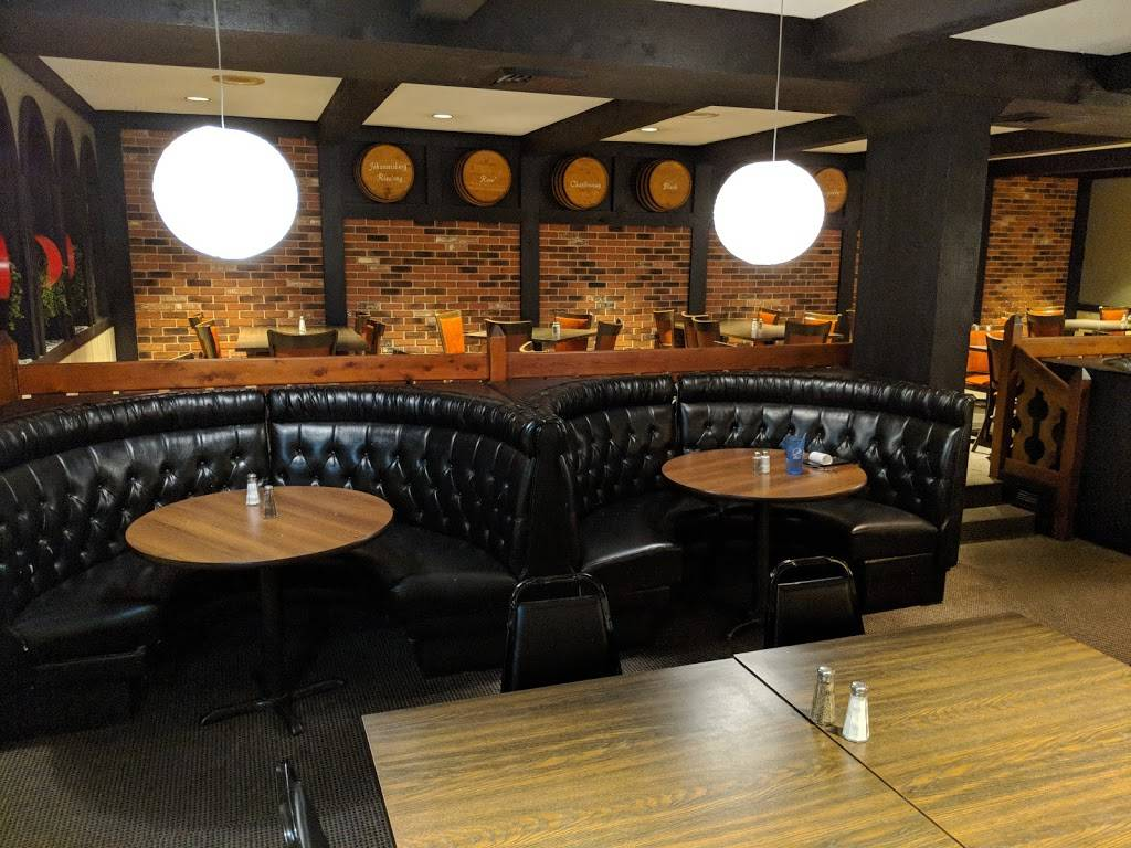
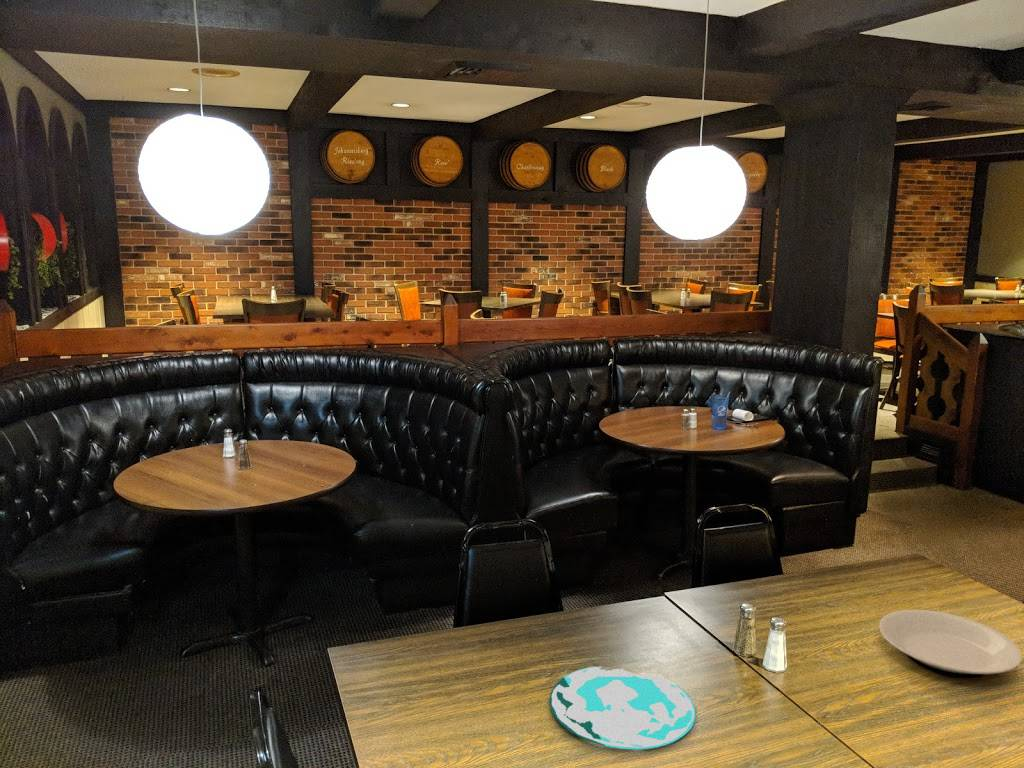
+ plate [878,609,1023,679]
+ plate [549,665,696,750]
